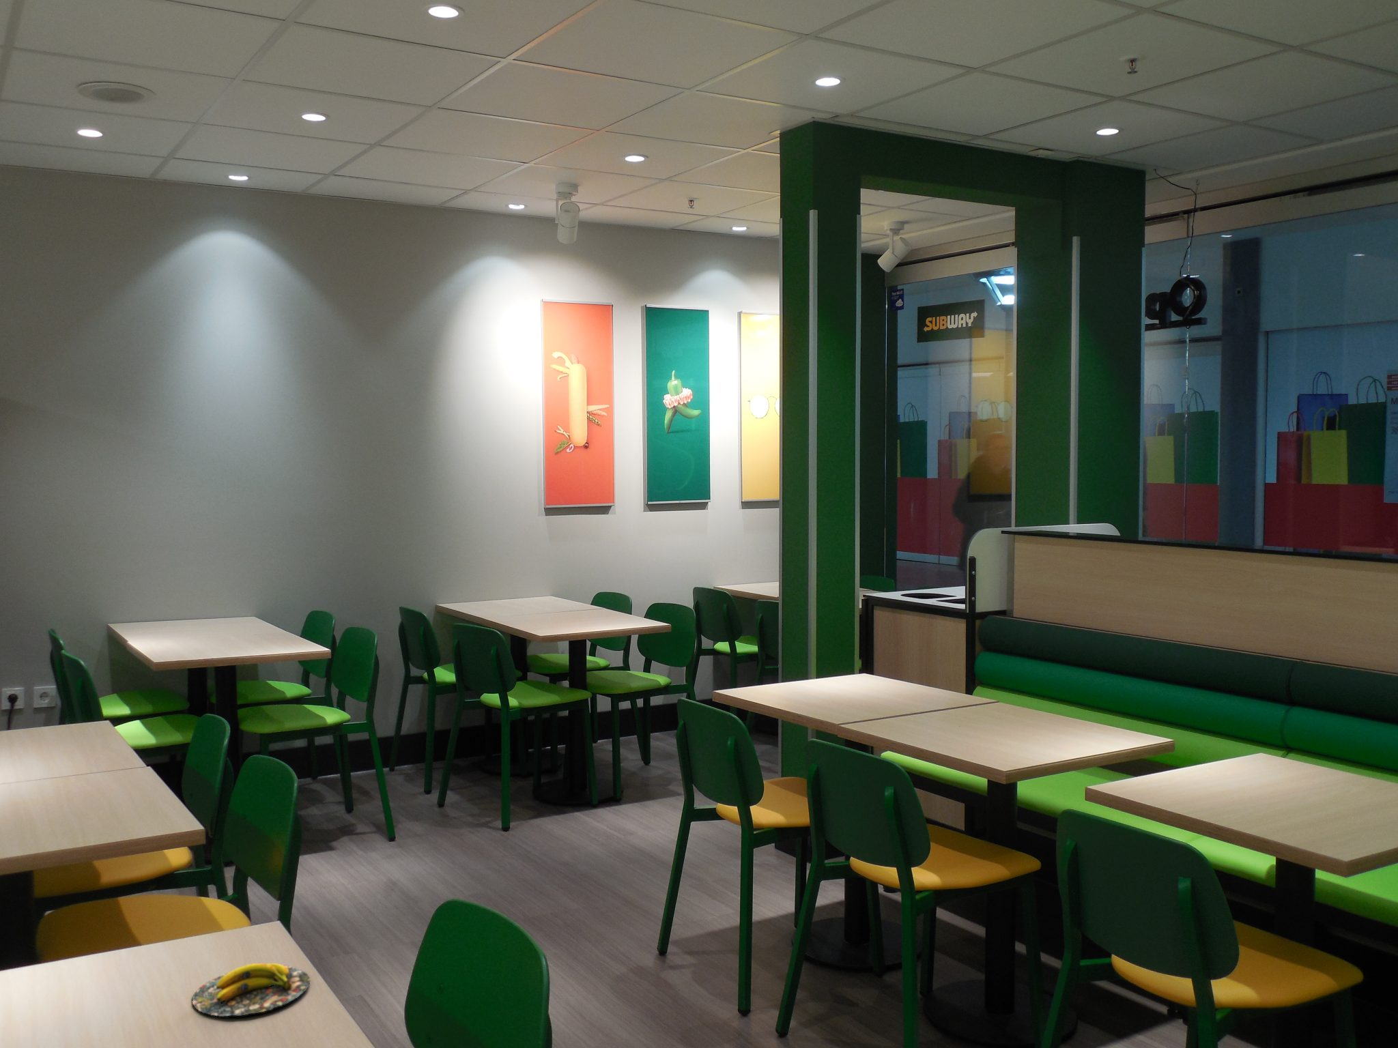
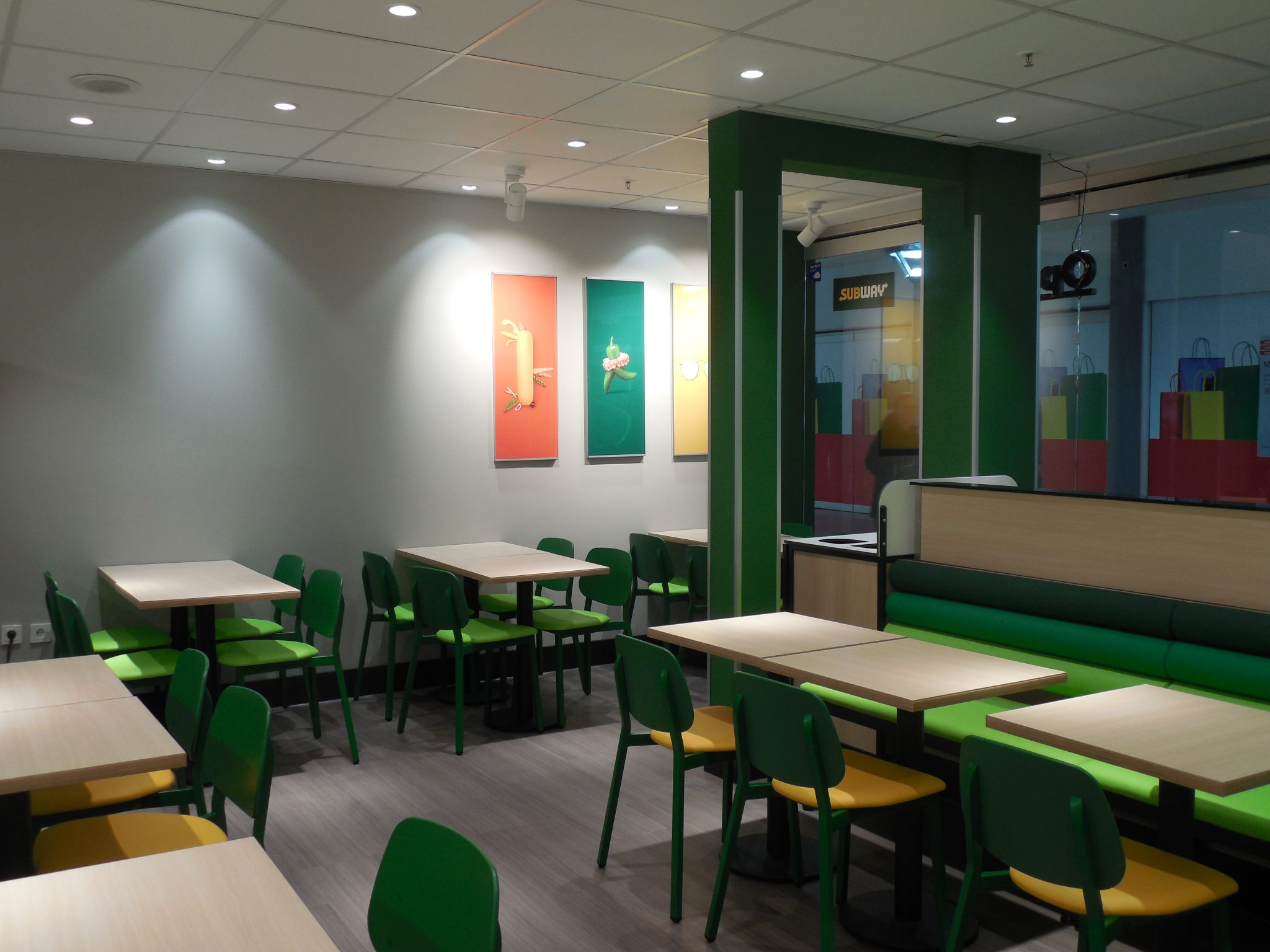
- banana [192,963,310,1016]
